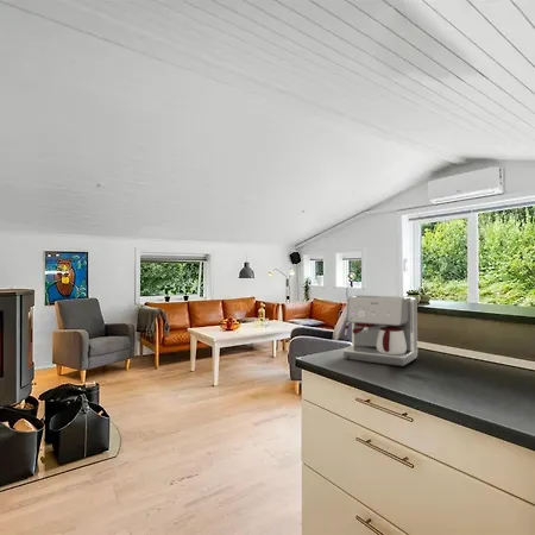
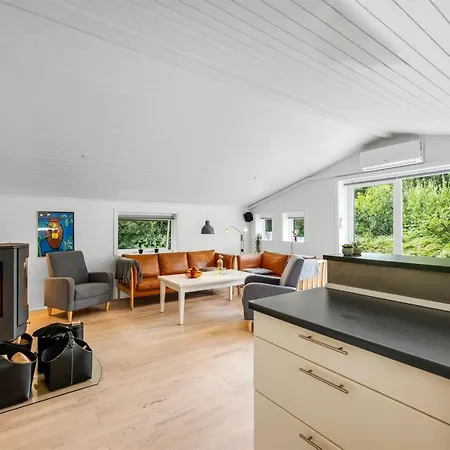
- coffee maker [342,294,418,367]
